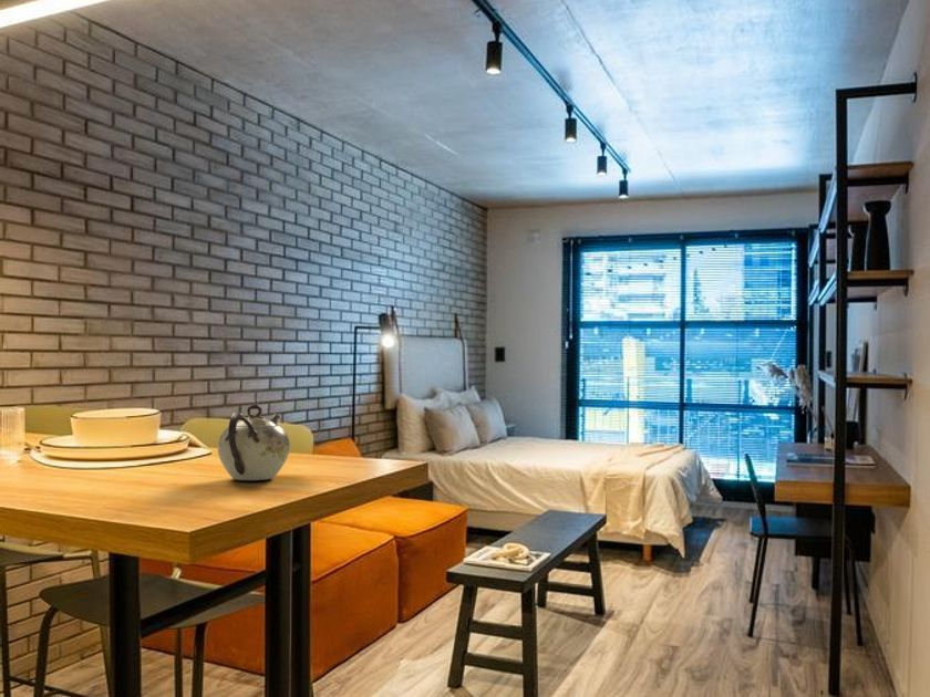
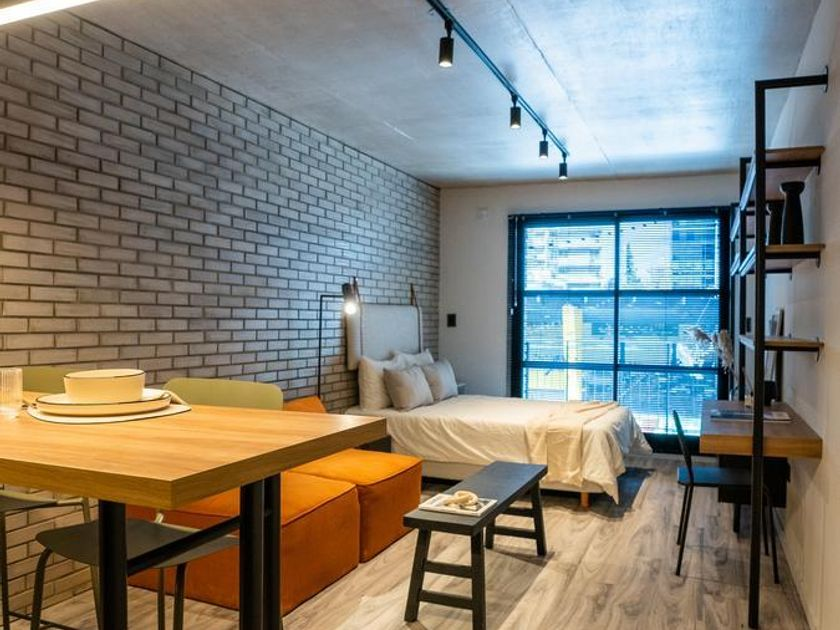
- teapot [217,403,291,481]
